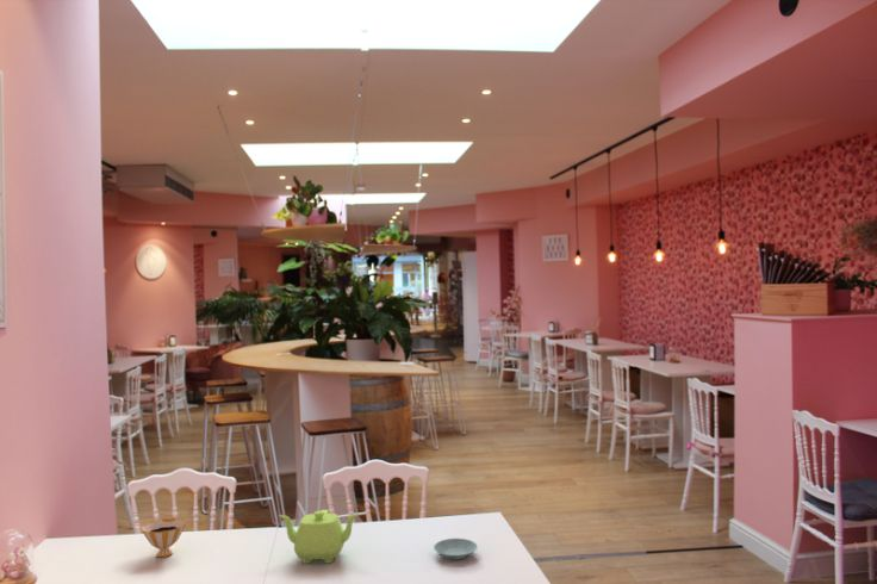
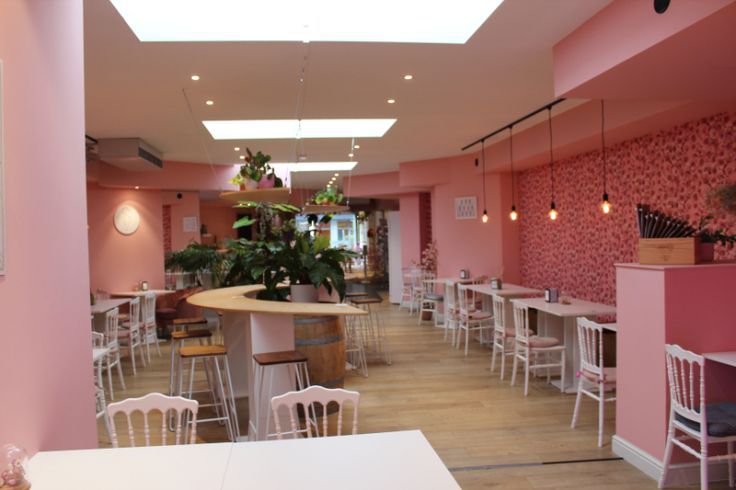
- saucer [433,538,478,560]
- teapot [278,509,360,565]
- teacup [141,516,187,558]
